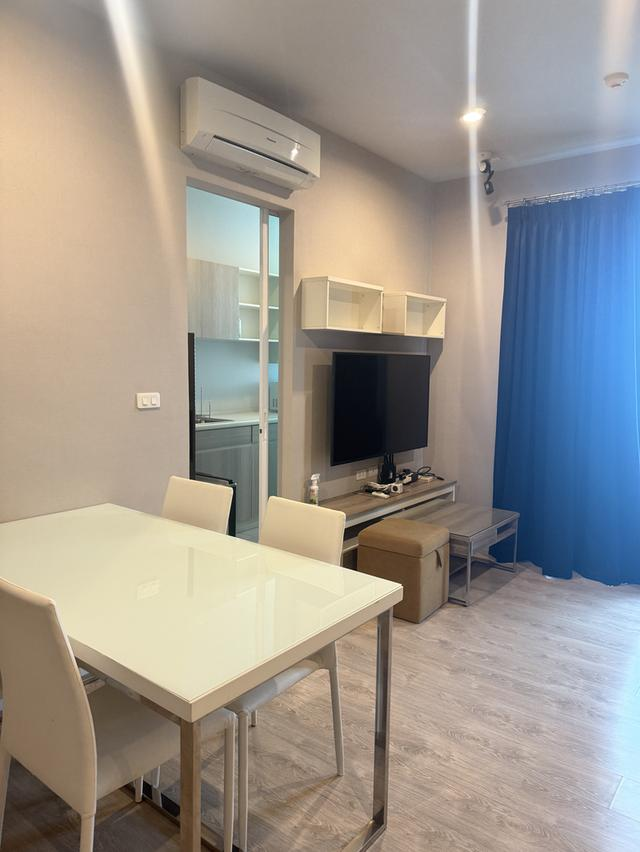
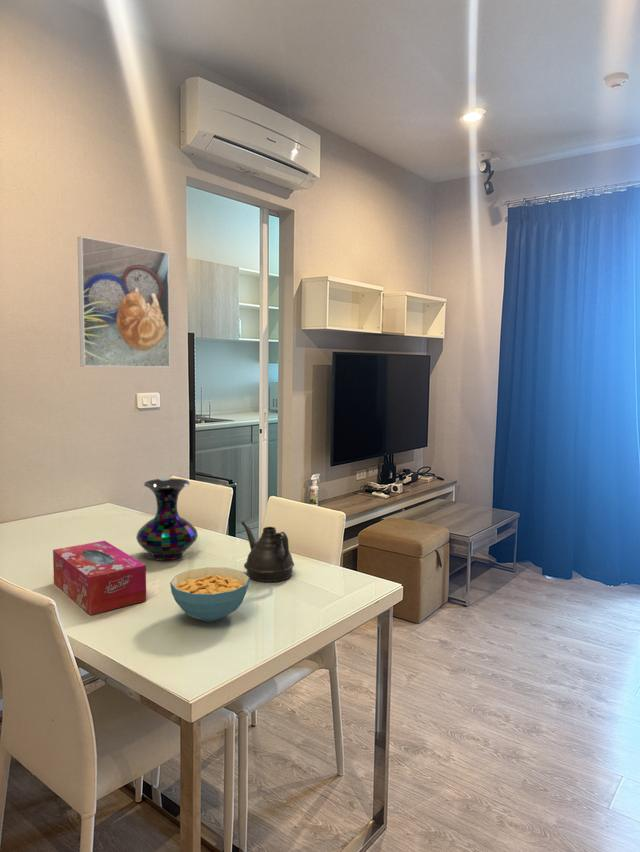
+ tissue box [52,540,147,616]
+ vase [135,477,199,561]
+ teapot [240,520,295,583]
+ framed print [77,235,171,368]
+ cereal bowl [169,566,250,622]
